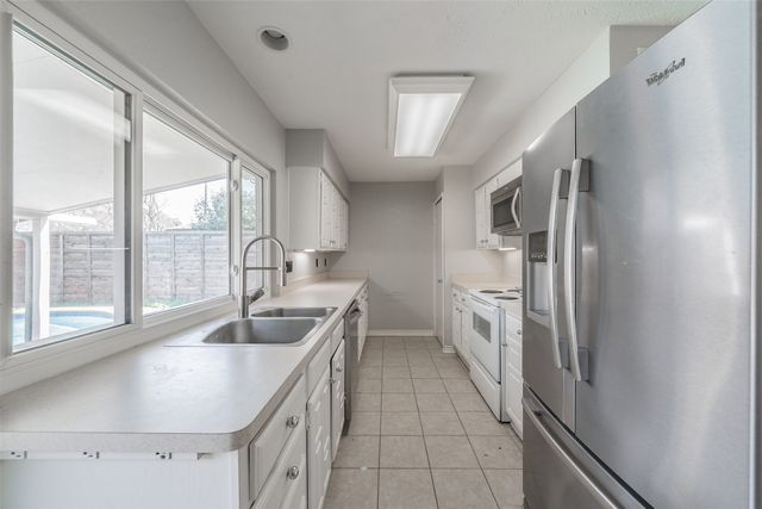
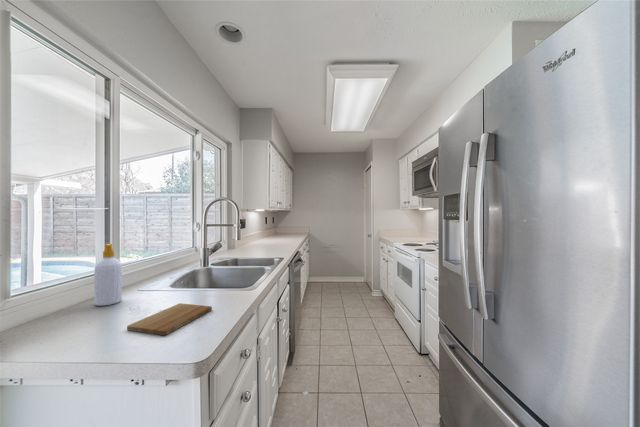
+ soap bottle [93,243,123,307]
+ cutting board [126,302,213,336]
